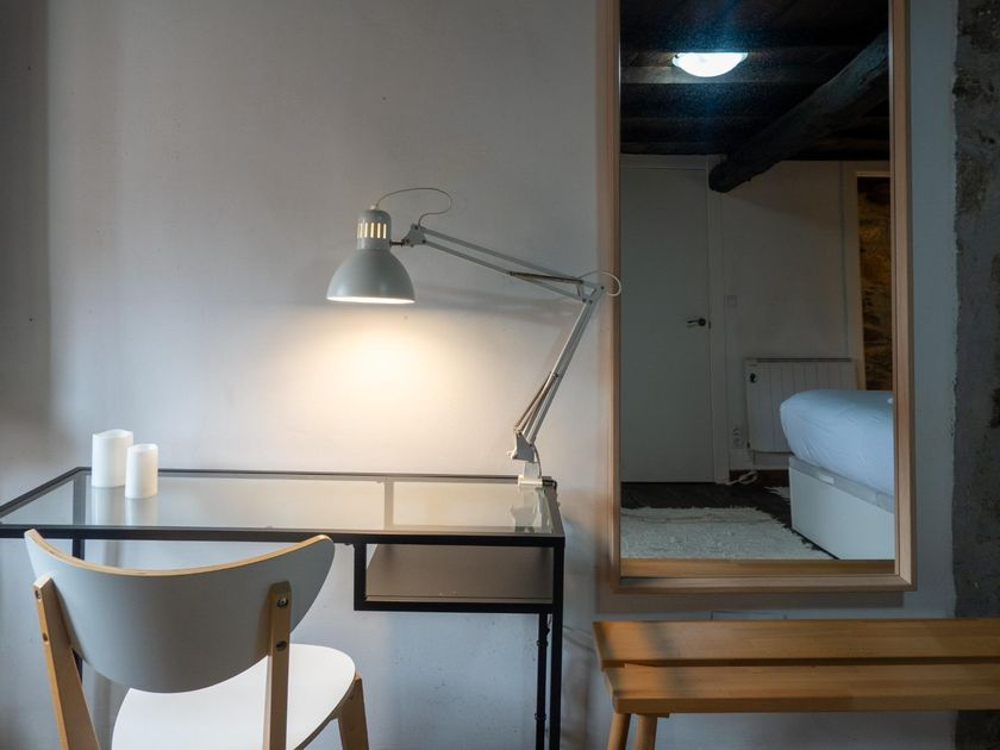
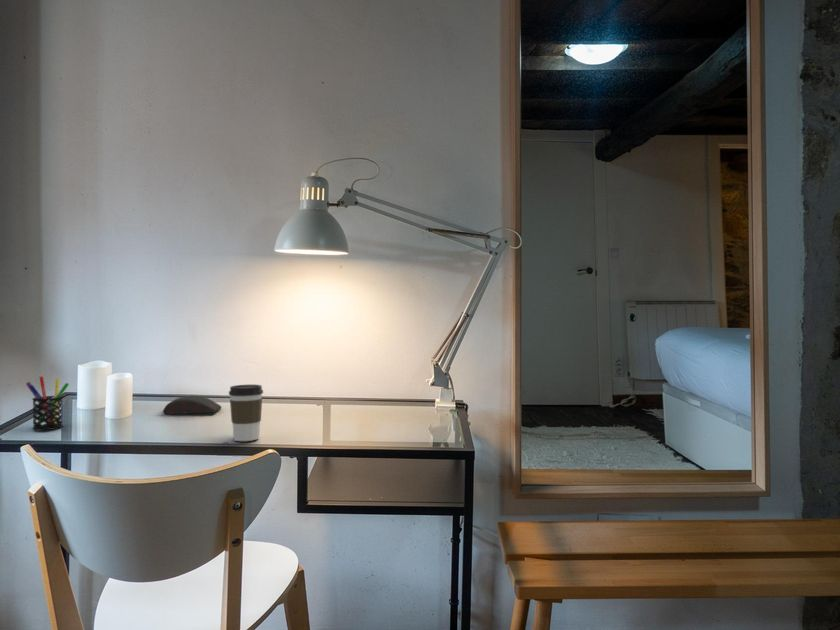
+ coffee cup [228,384,264,442]
+ computer mouse [162,395,222,415]
+ pen holder [25,375,70,431]
